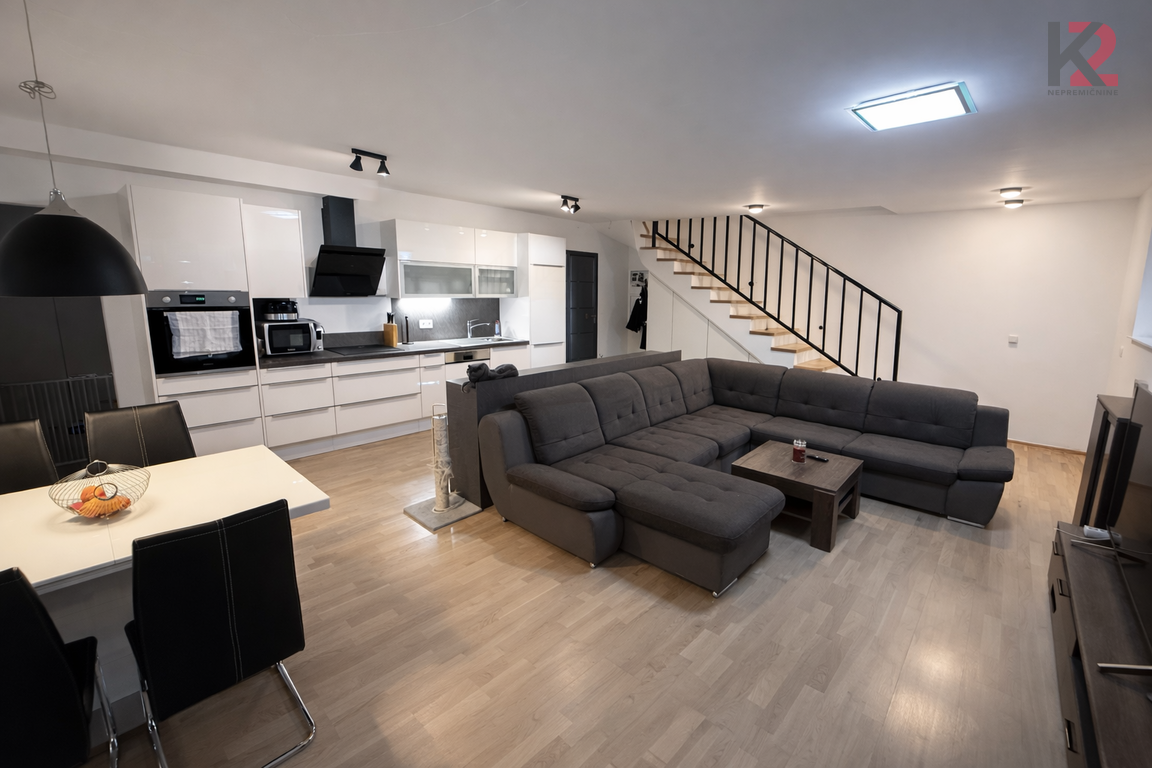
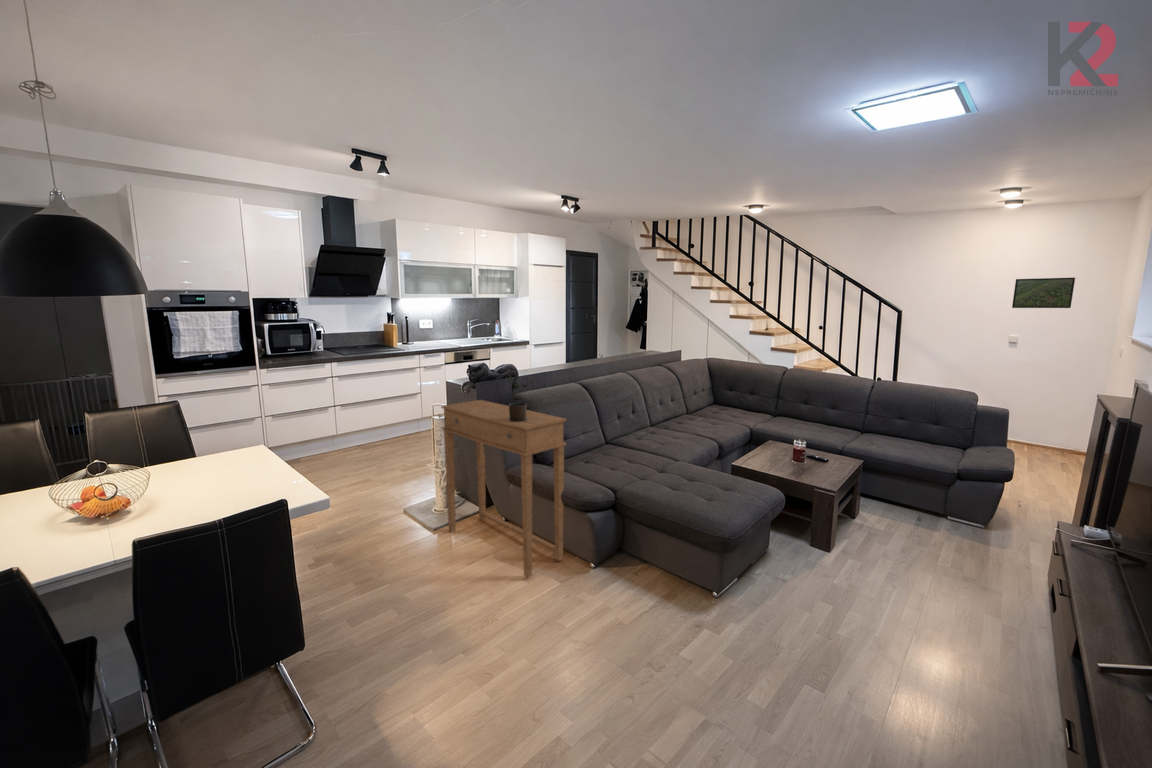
+ side table [440,399,567,578]
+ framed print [1011,277,1076,309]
+ potted plant [505,374,534,422]
